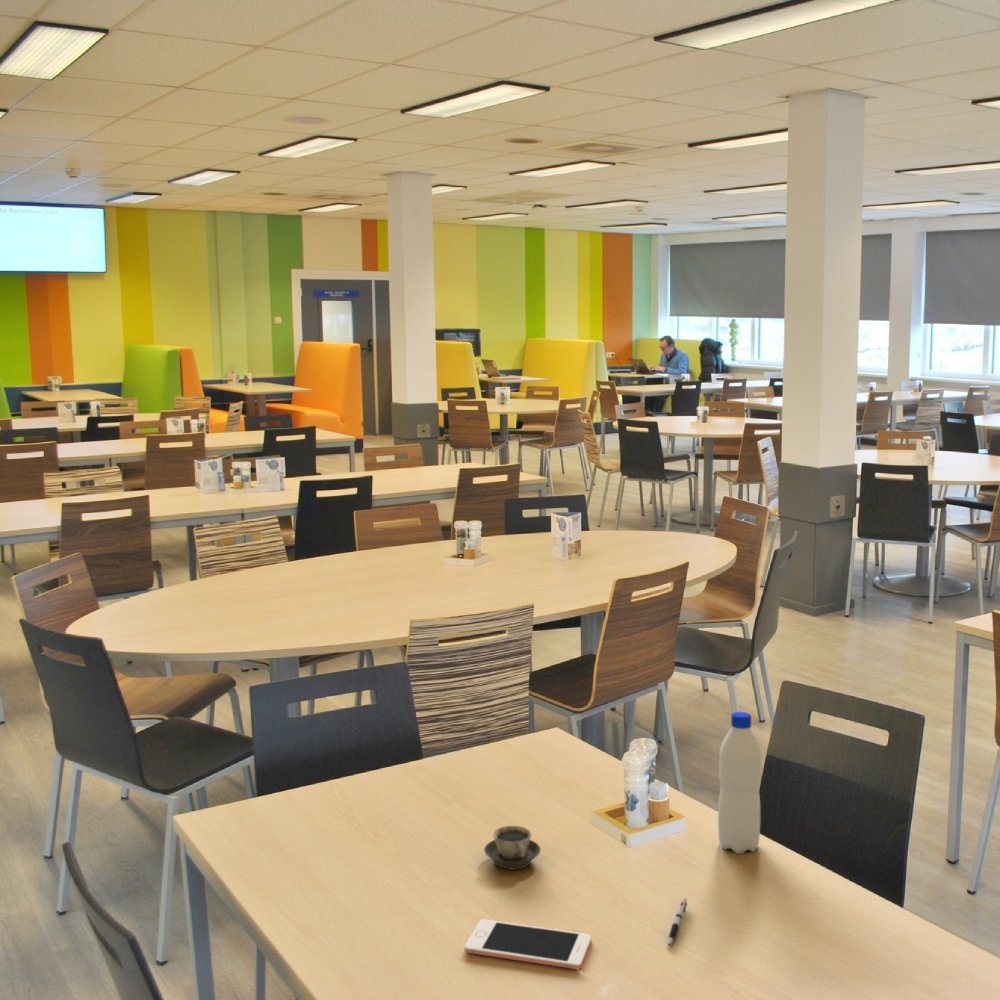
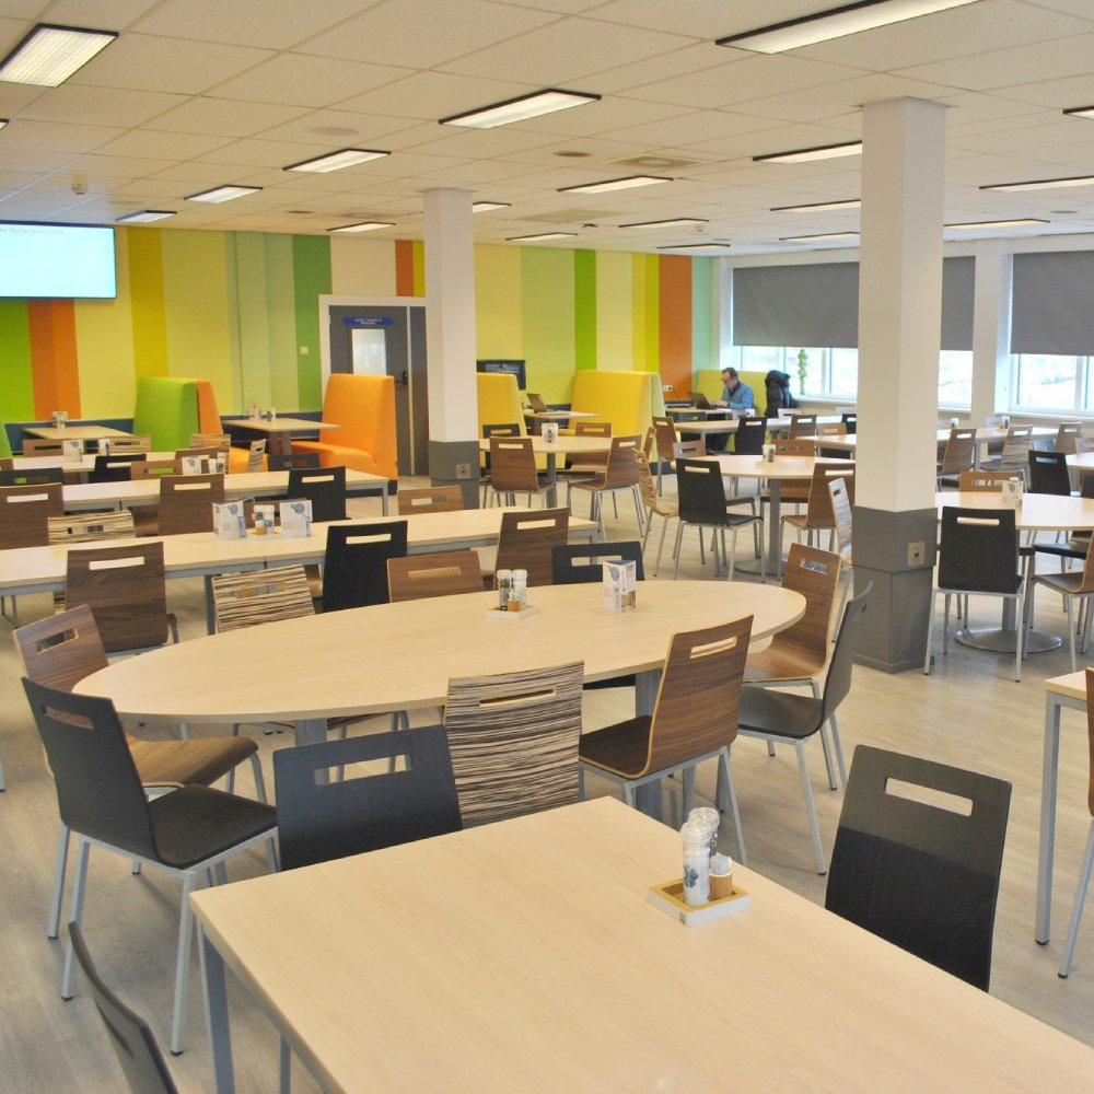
- pen [667,897,688,947]
- cup [483,825,541,871]
- cell phone [464,918,592,971]
- water bottle [717,711,763,855]
